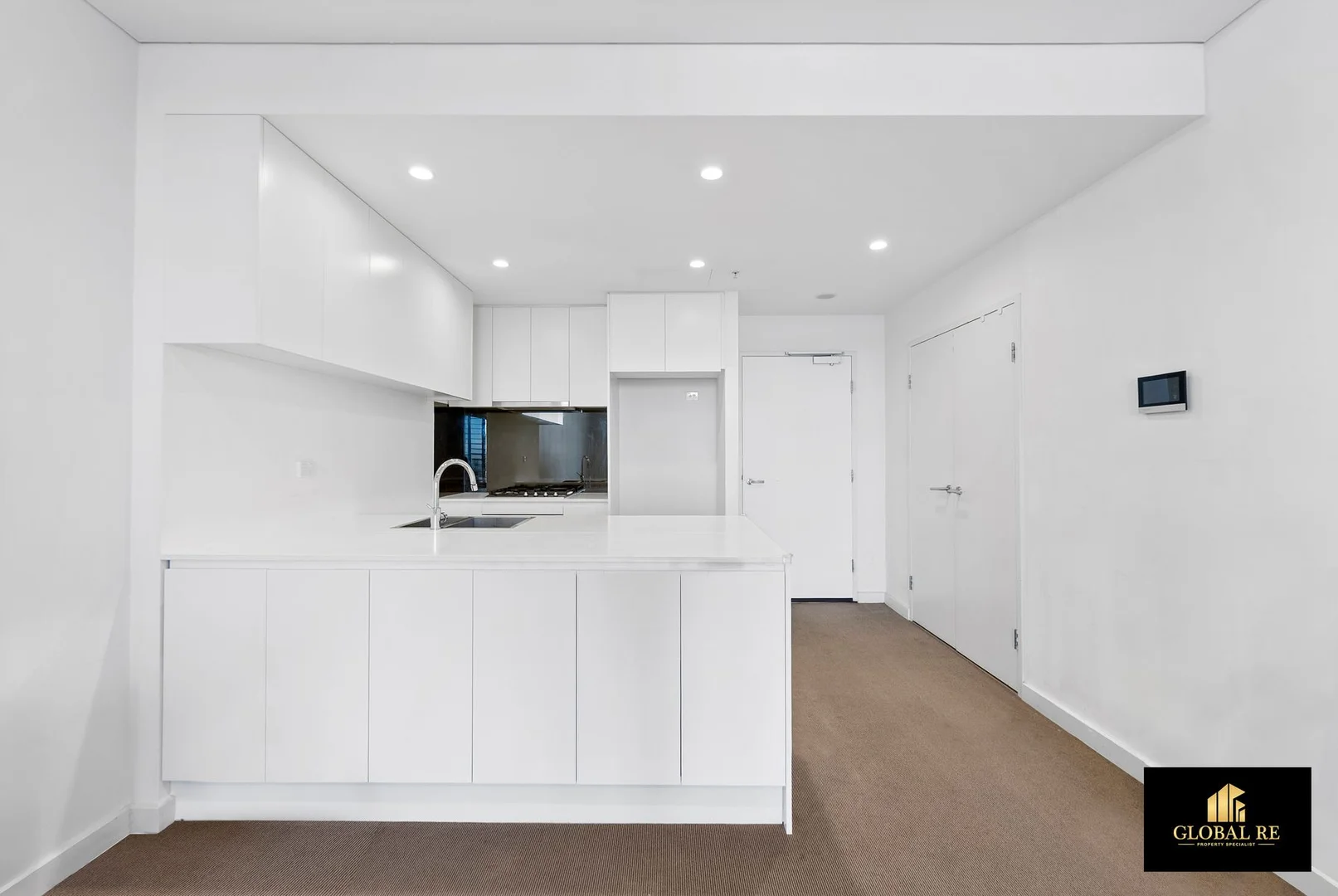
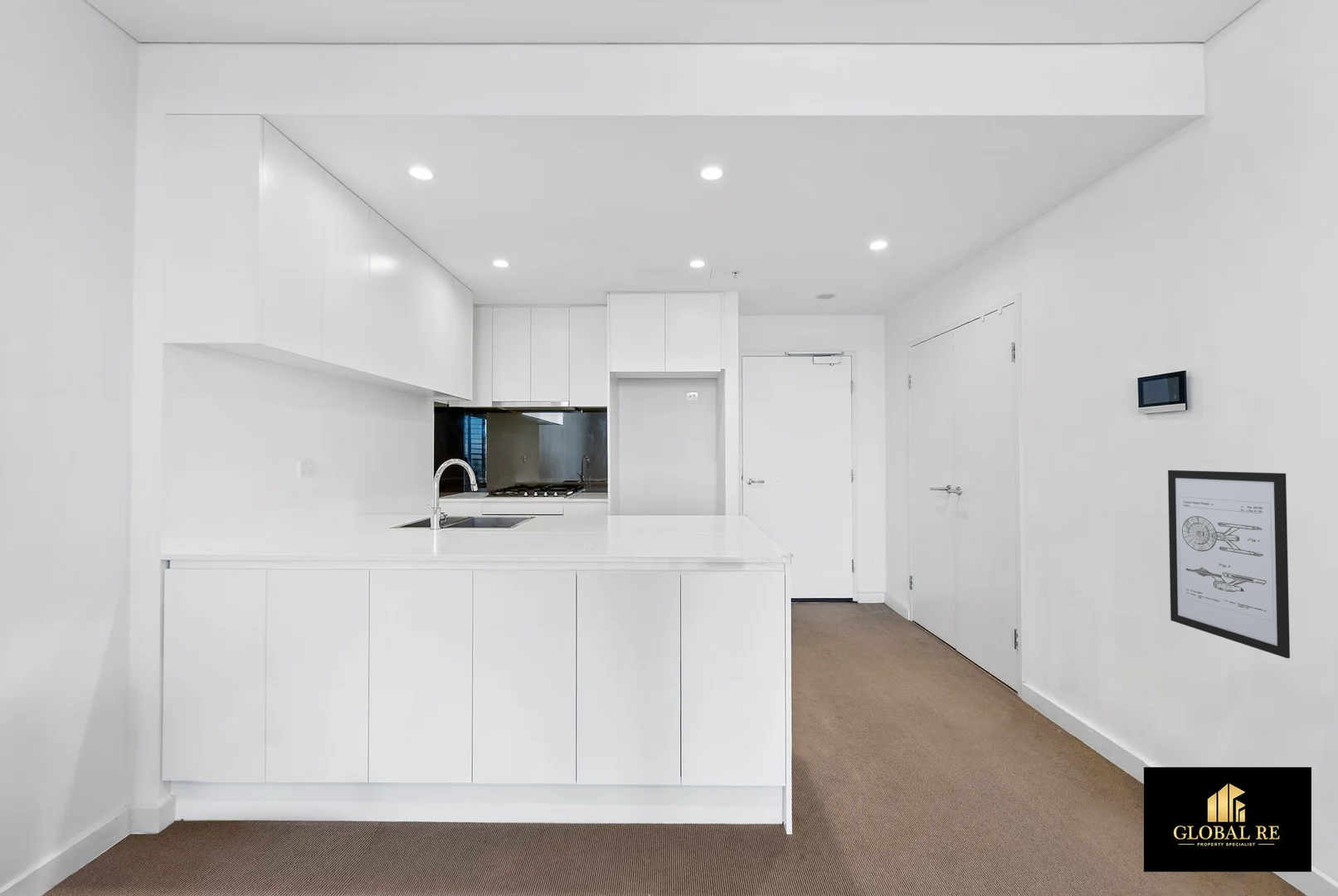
+ wall art [1167,470,1291,660]
